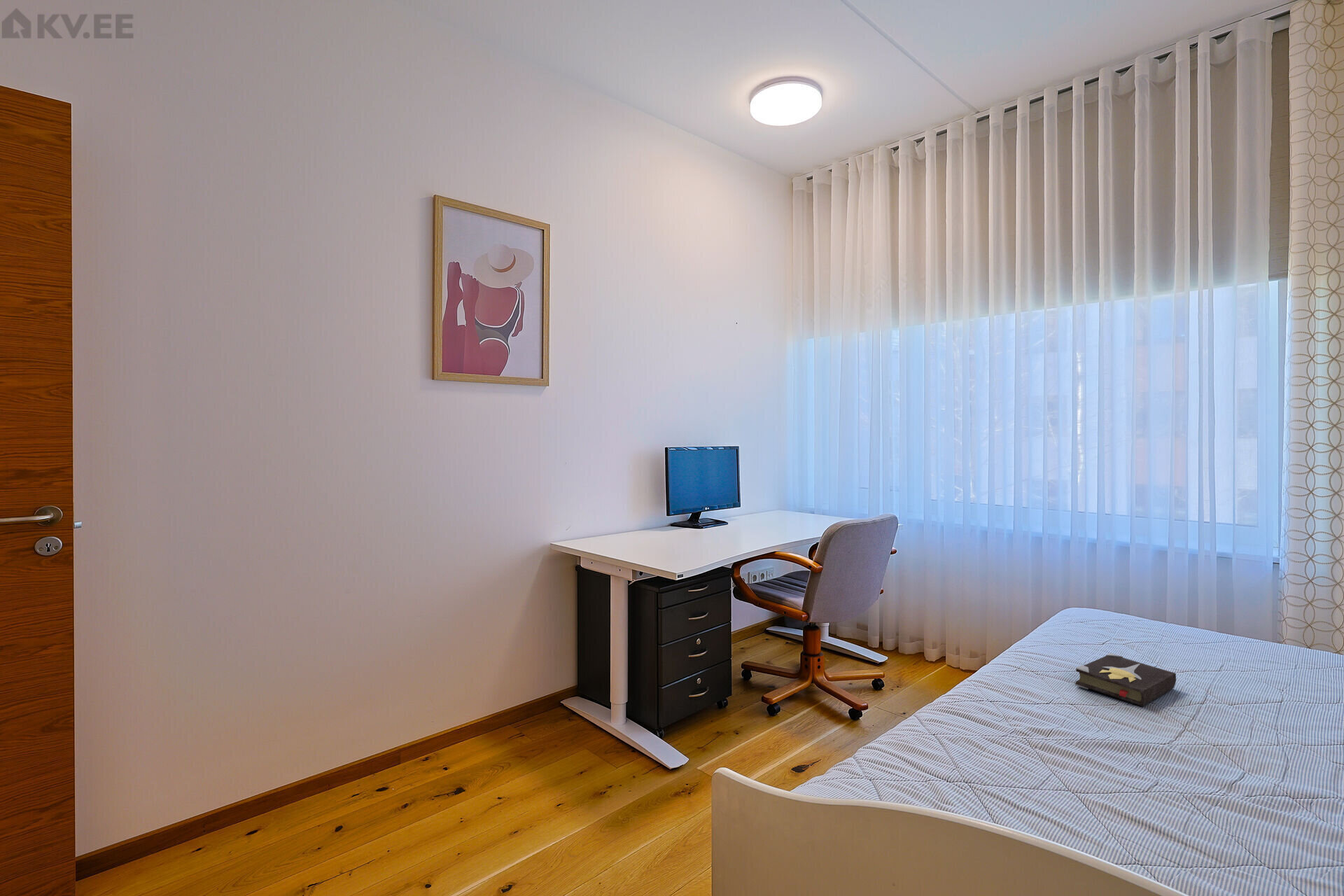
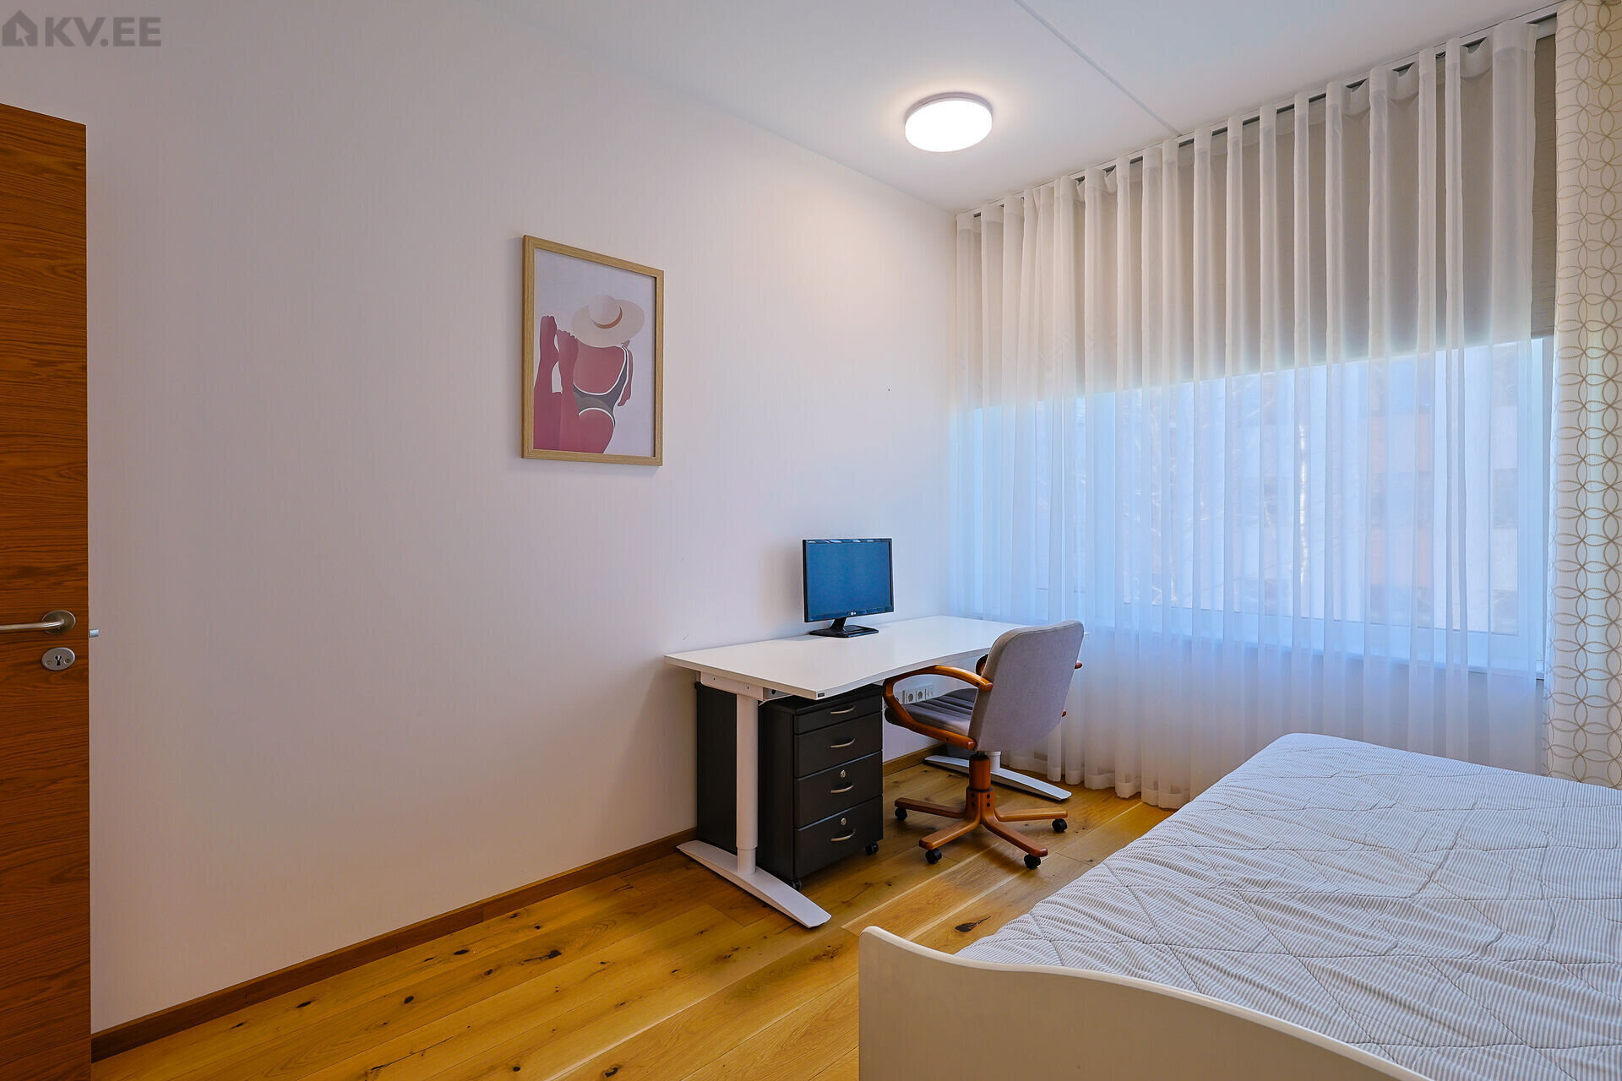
- hardback book [1075,652,1177,708]
